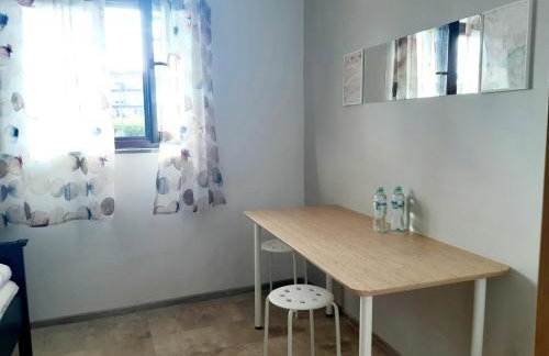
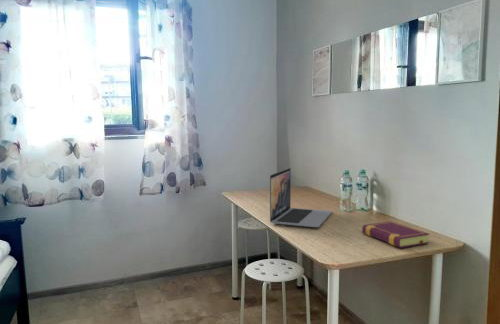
+ laptop [269,167,333,228]
+ book [361,220,431,249]
